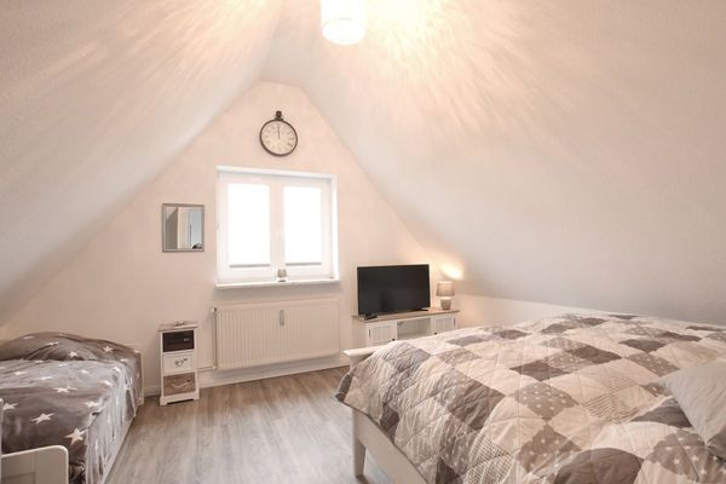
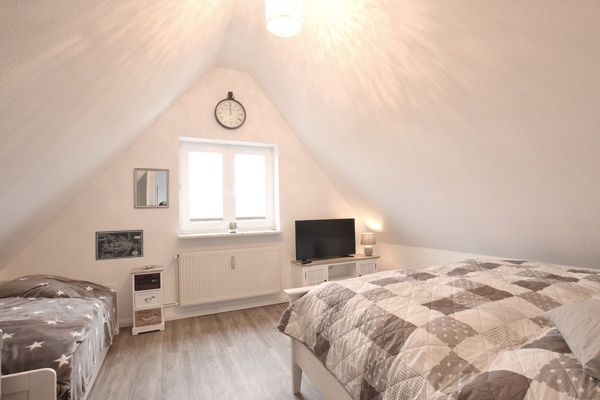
+ wall art [94,229,144,261]
